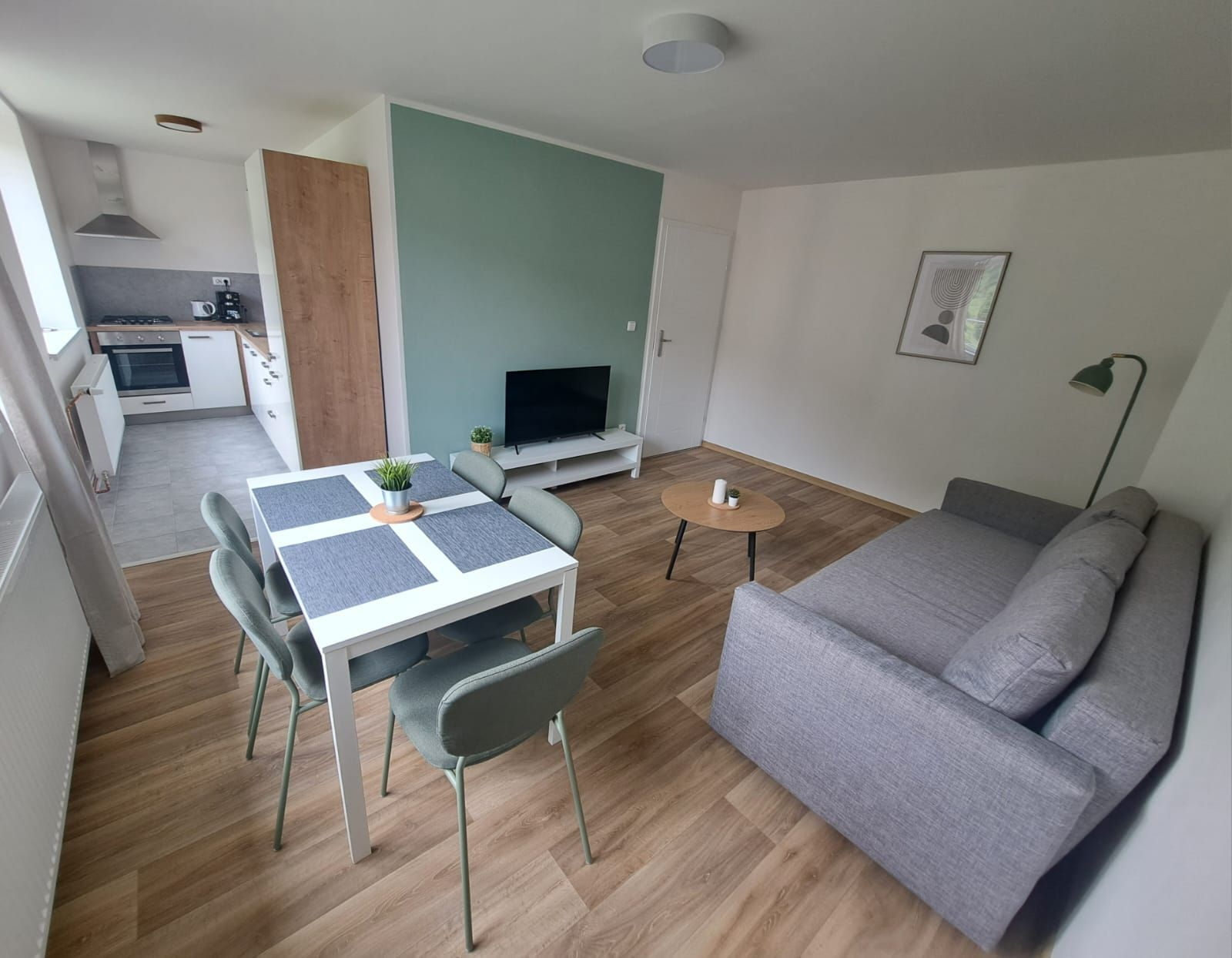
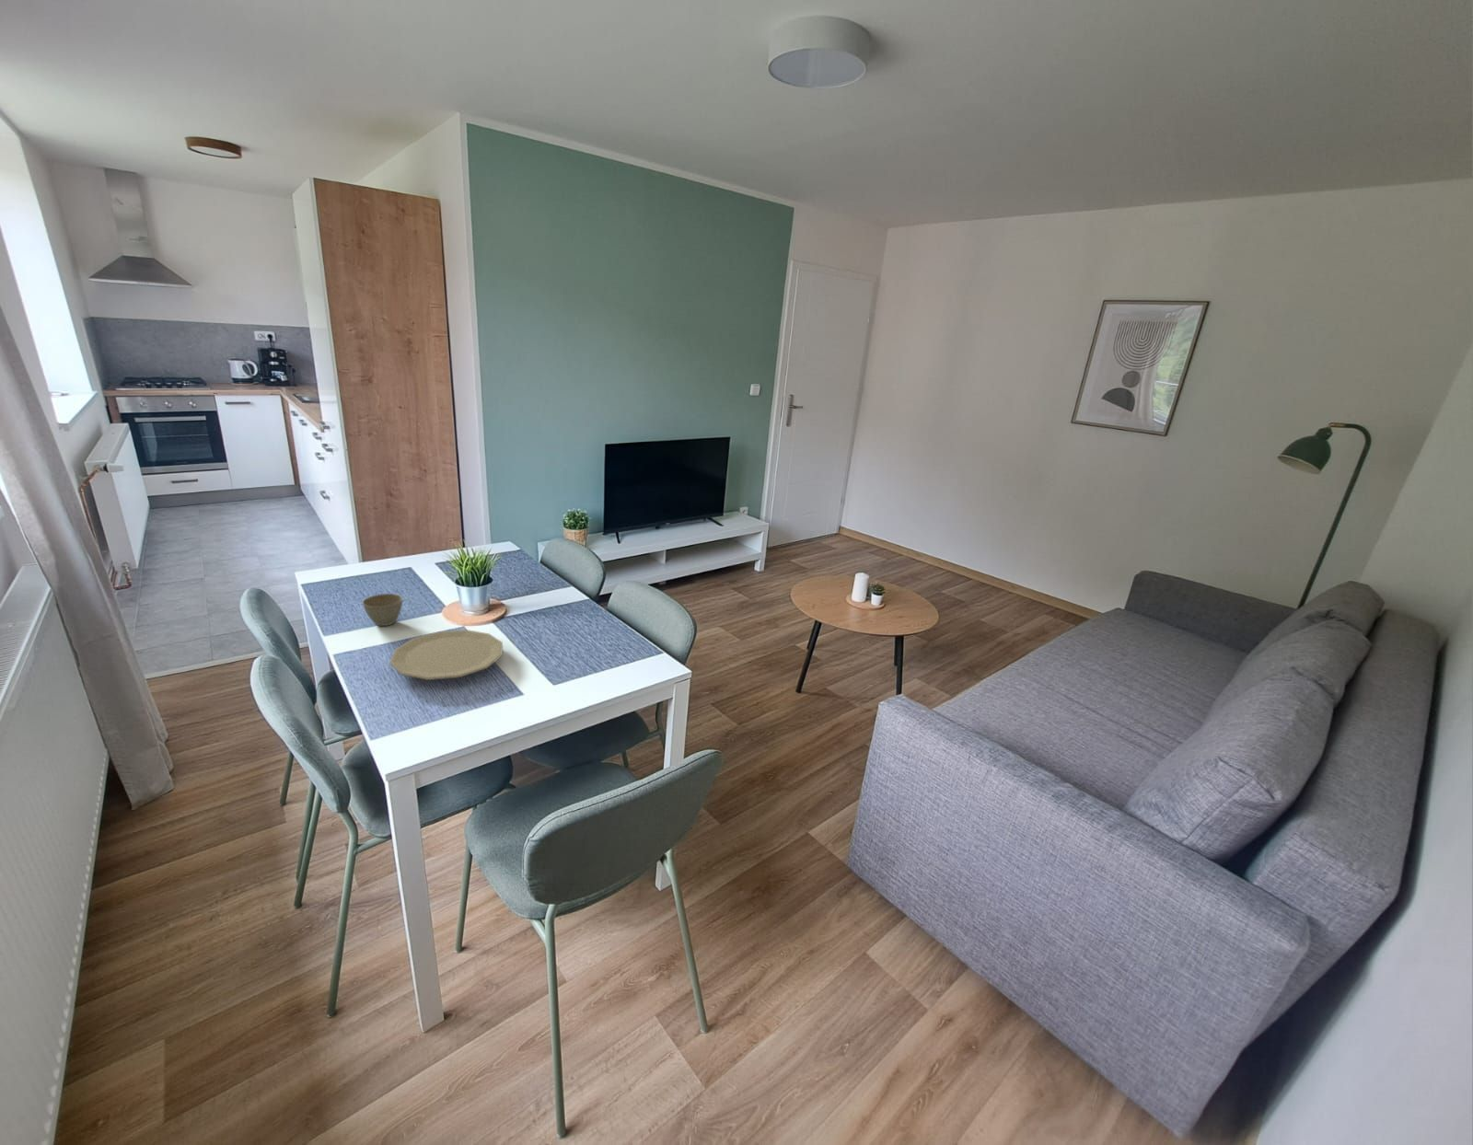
+ flower pot [362,593,403,626]
+ plate [389,629,503,681]
